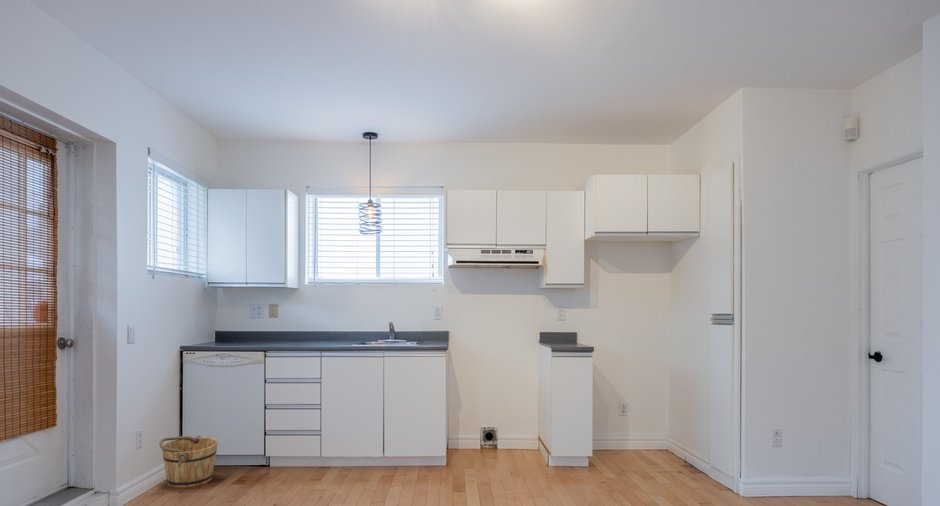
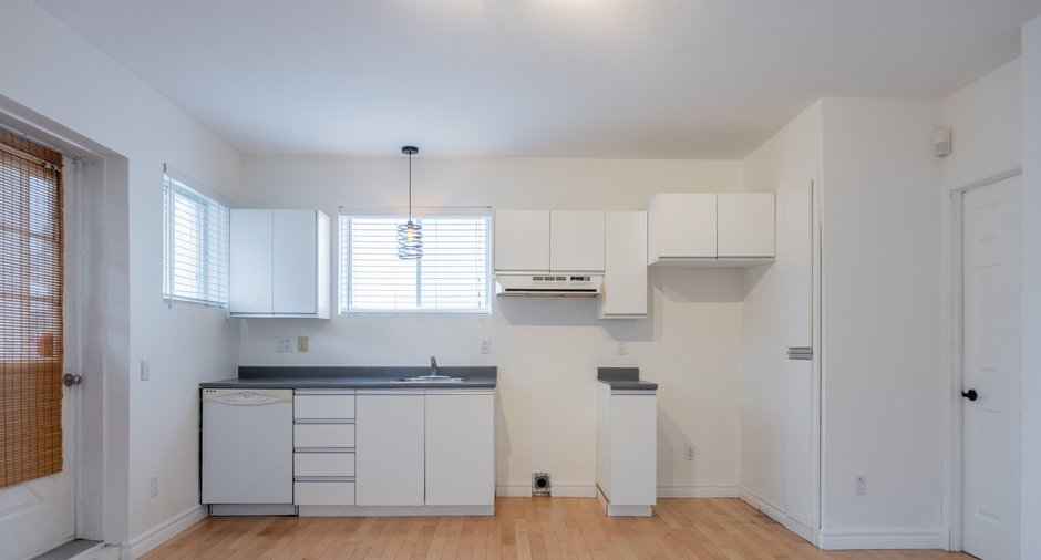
- bucket [158,435,219,488]
